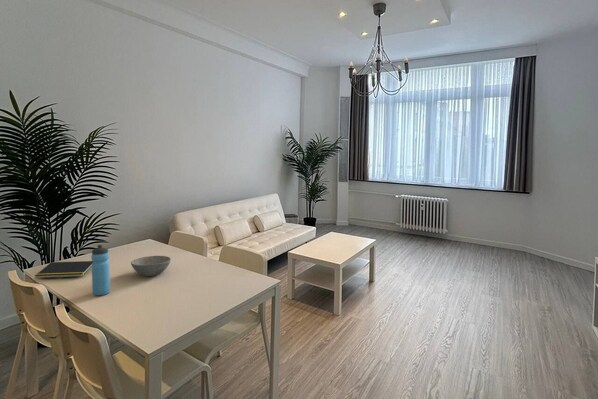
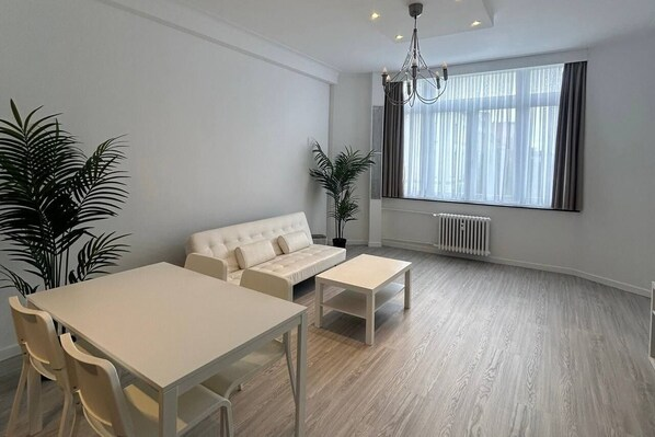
- notepad [34,260,93,279]
- water bottle [90,244,111,296]
- bowl [130,255,172,277]
